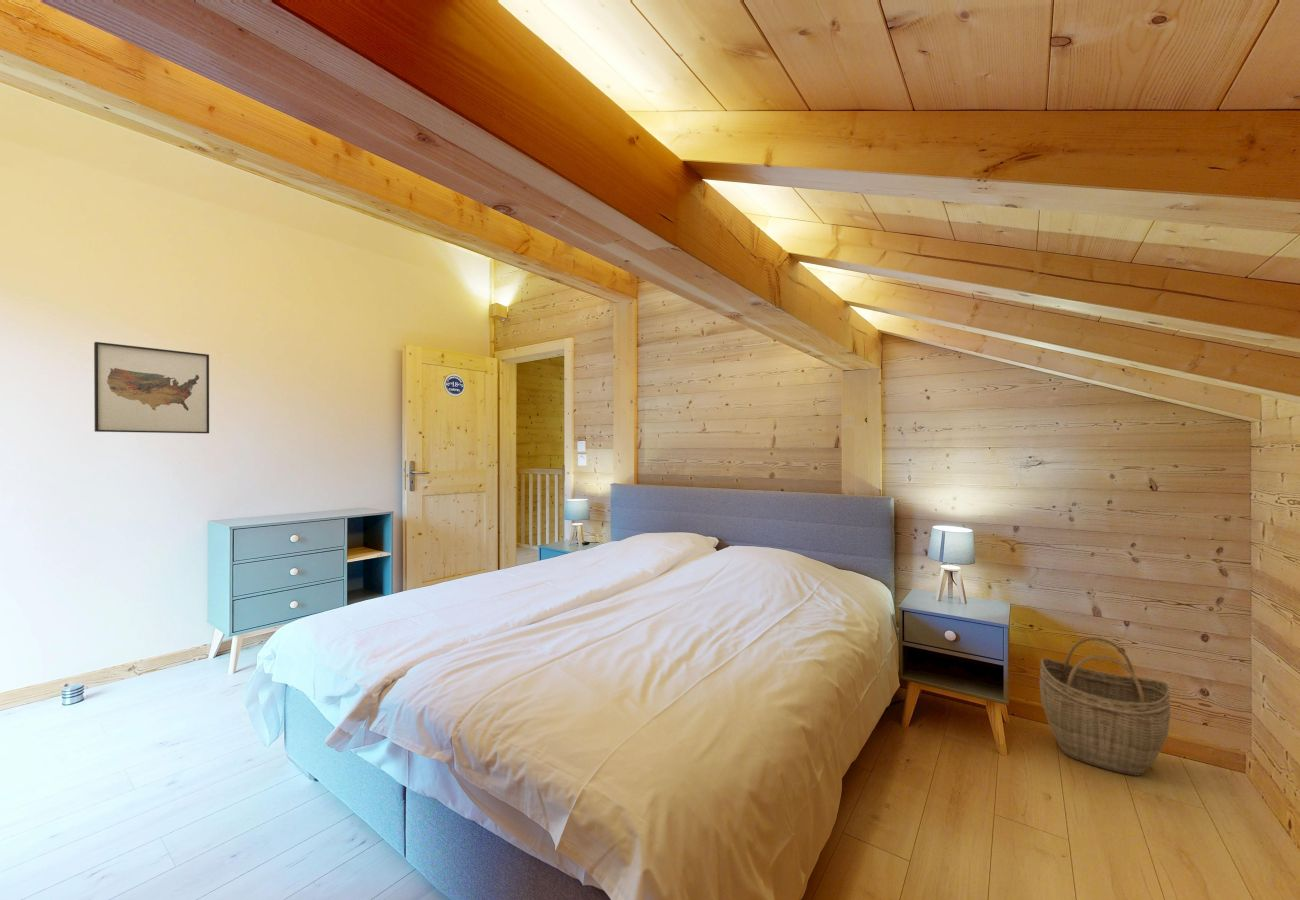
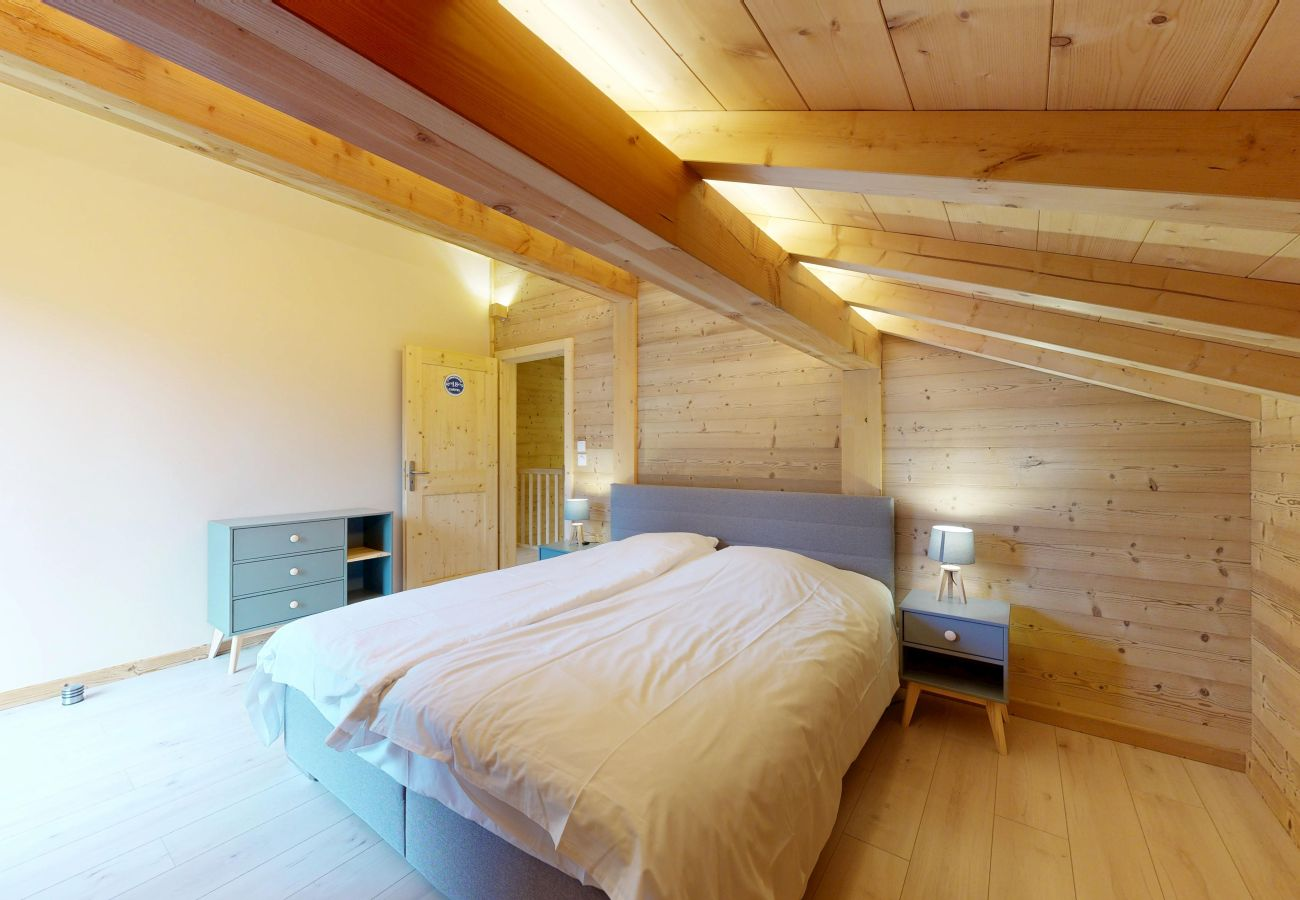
- woven basket [1038,636,1172,777]
- wall art [93,341,210,434]
